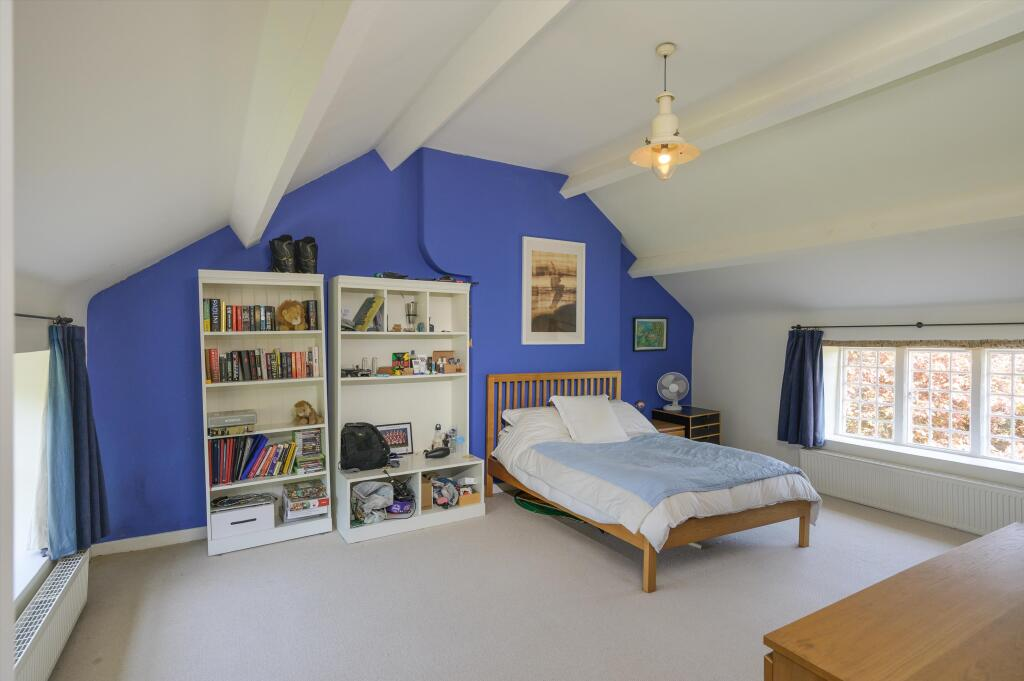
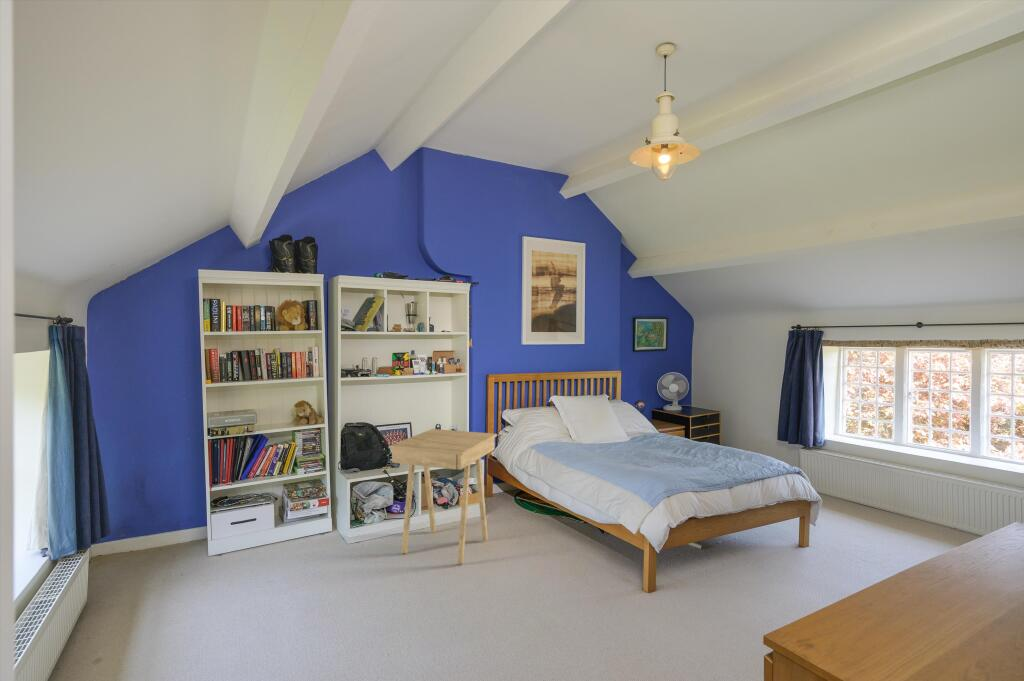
+ side table [388,428,498,565]
